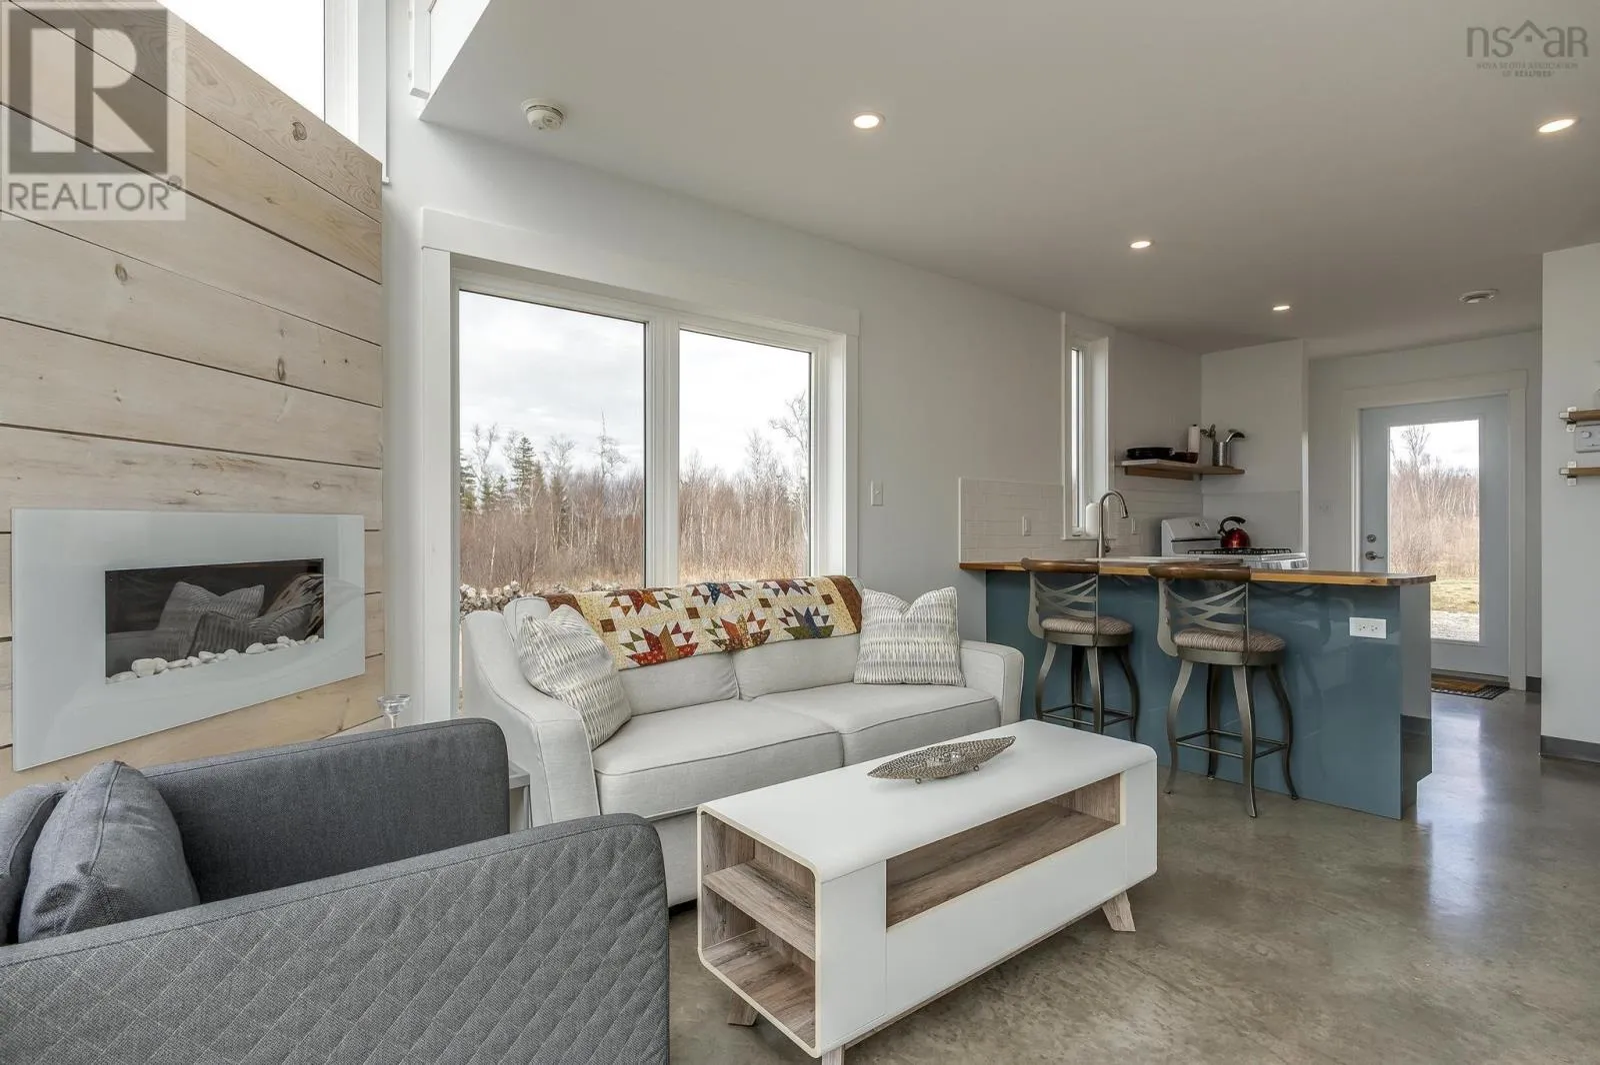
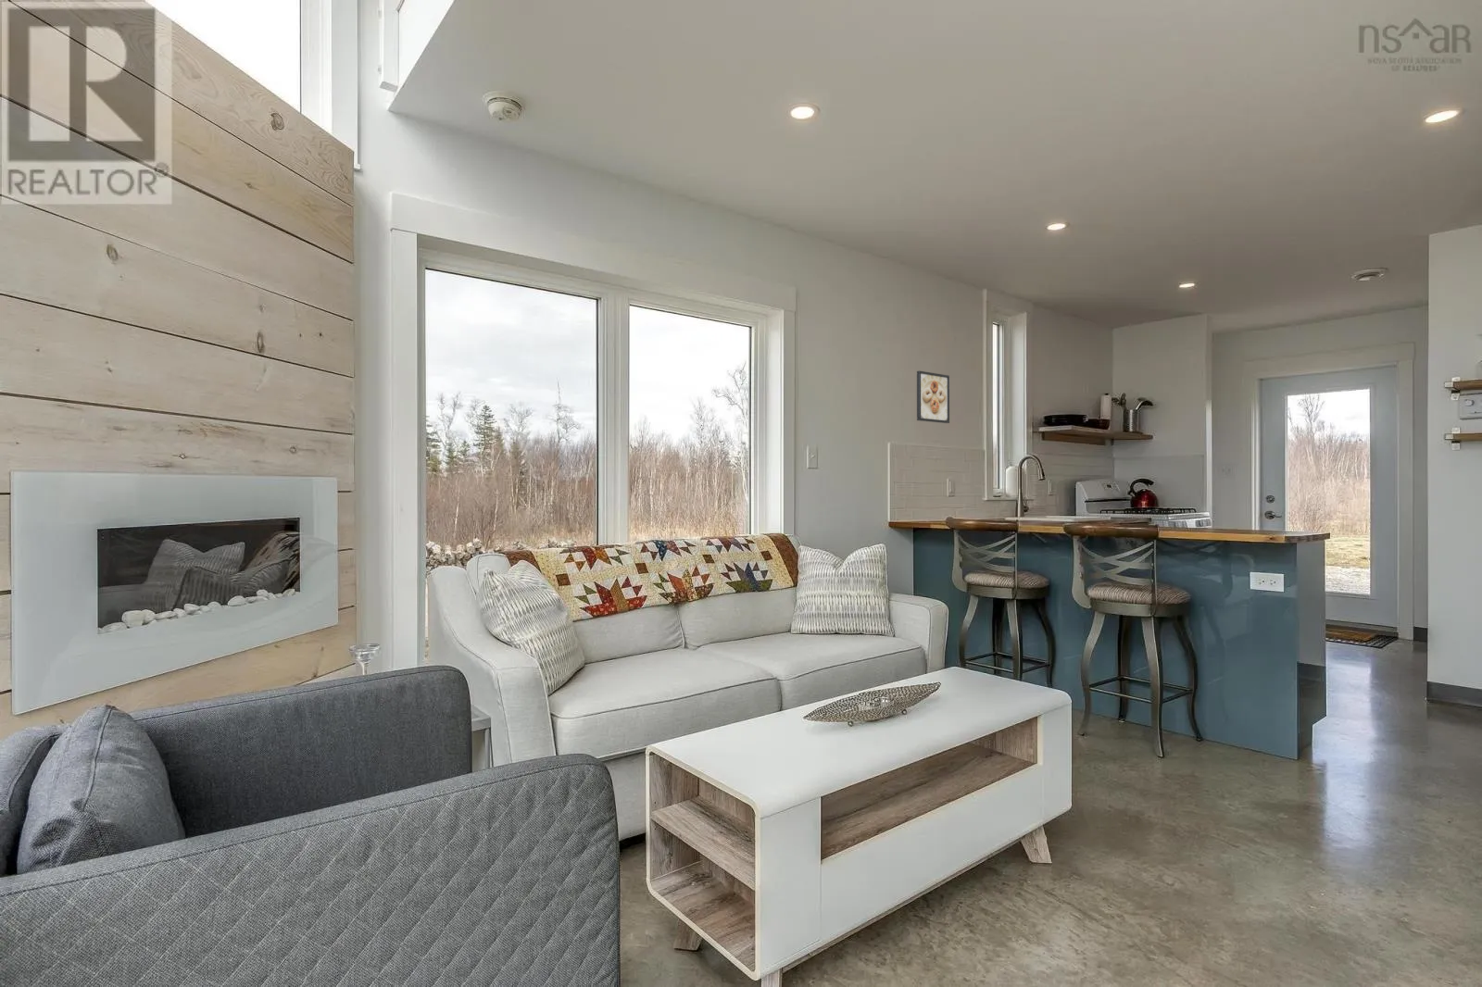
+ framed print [916,369,950,424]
